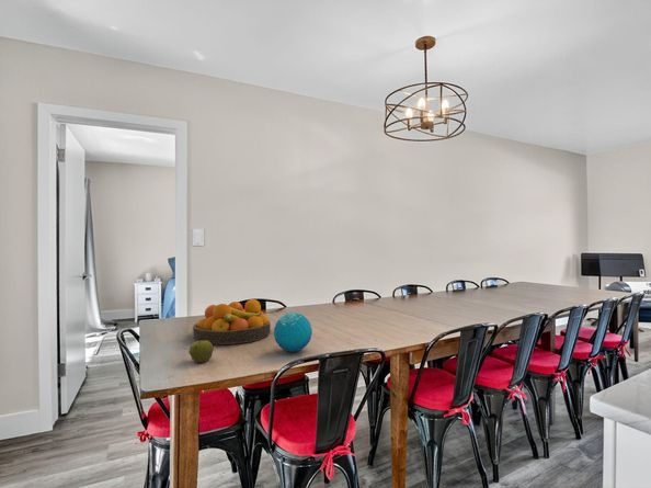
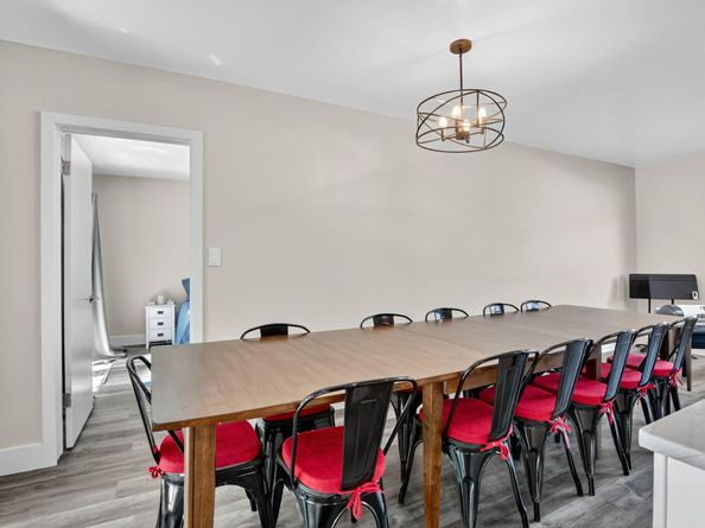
- decorative orb [273,311,313,353]
- apple [187,339,215,363]
- fruit bowl [192,298,272,345]
